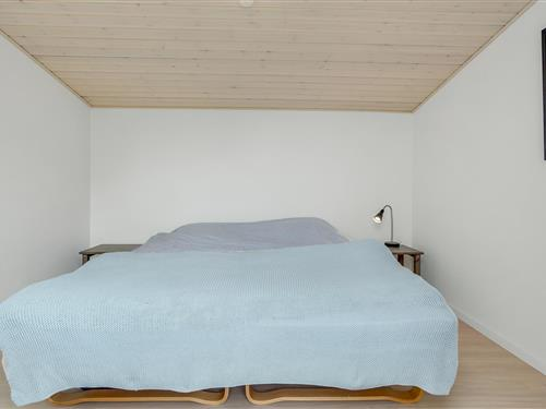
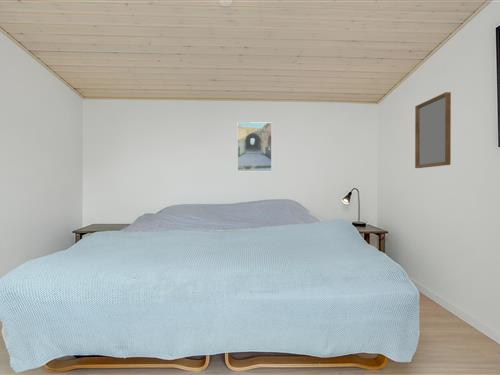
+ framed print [236,121,273,172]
+ home mirror [414,91,452,169]
